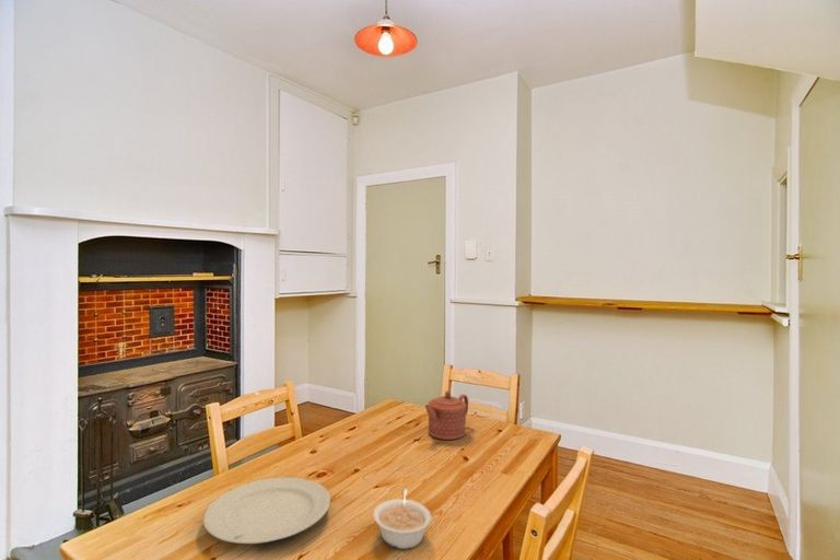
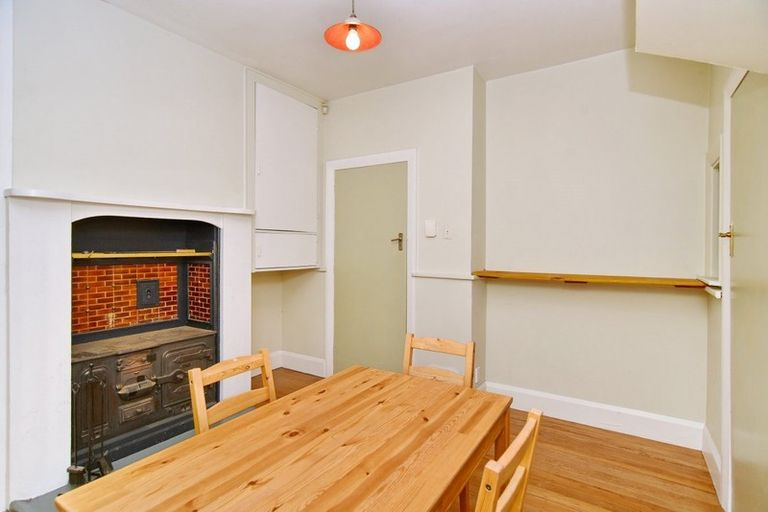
- chinaware [202,477,331,545]
- legume [372,488,432,550]
- teapot [424,389,469,441]
